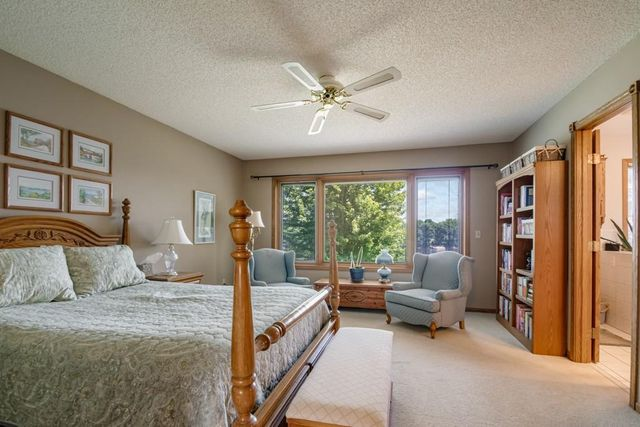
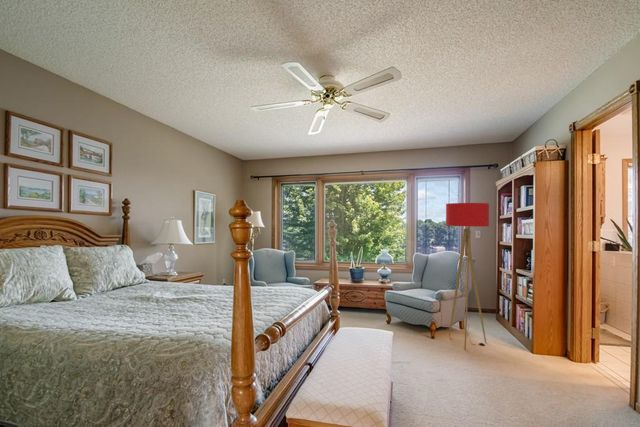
+ floor lamp [445,202,490,351]
